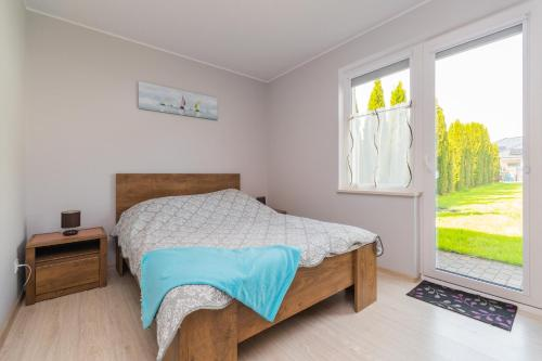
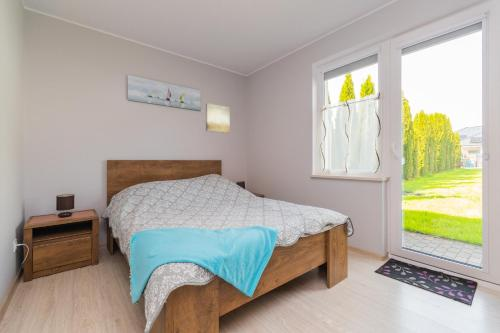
+ wall art [205,103,231,134]
